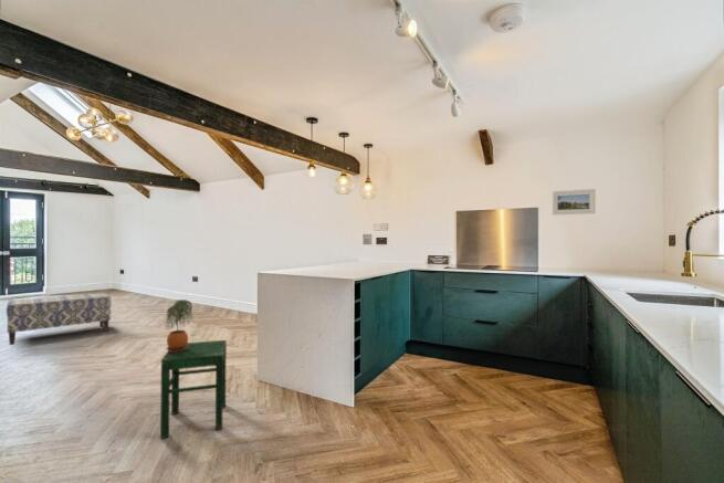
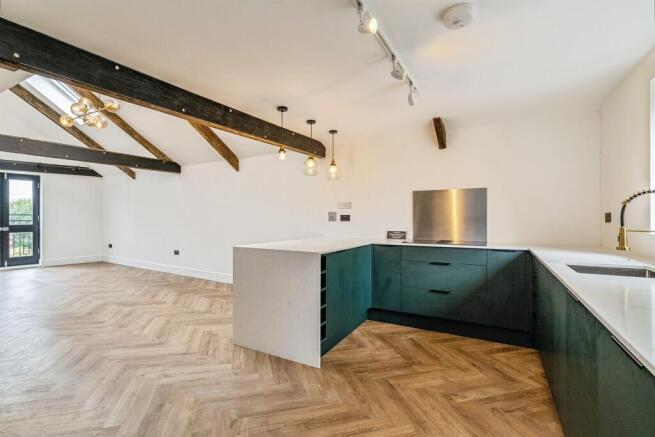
- stool [159,339,228,440]
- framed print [552,188,597,216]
- potted plant [164,298,195,353]
- bench [6,292,113,346]
